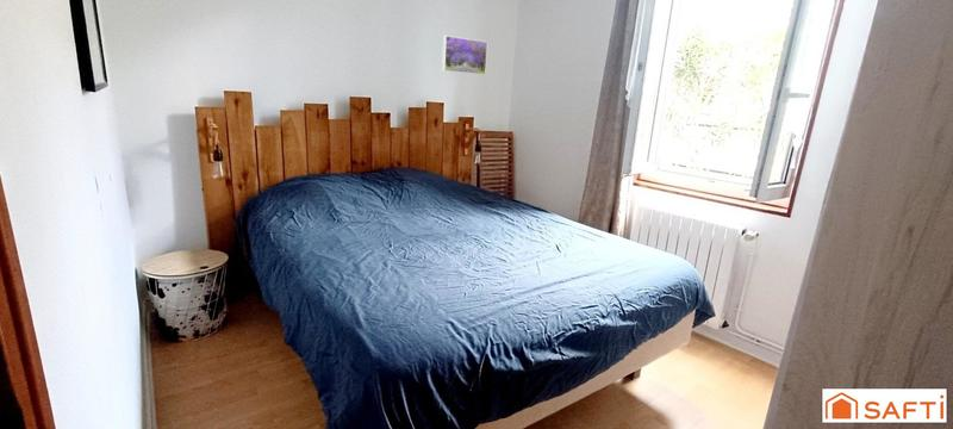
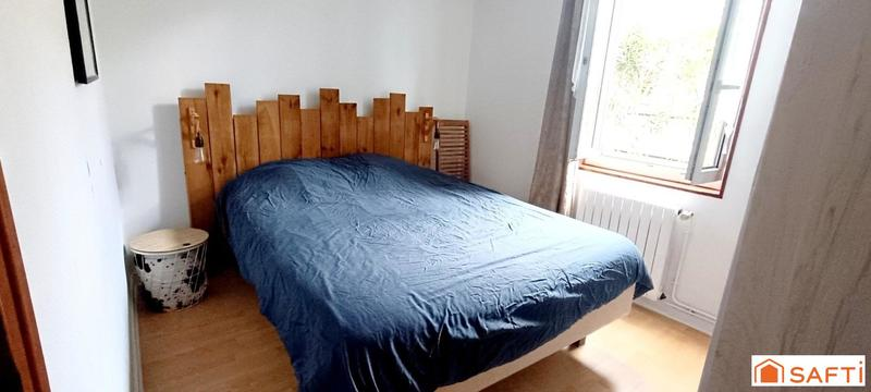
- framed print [441,35,488,76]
